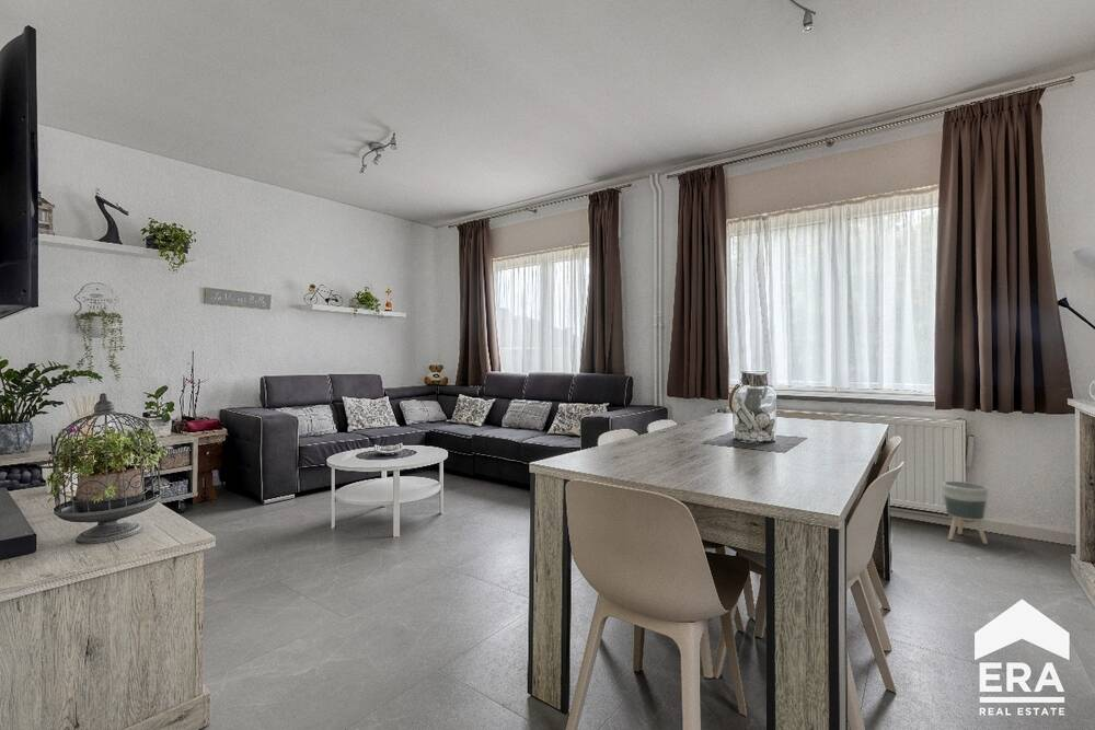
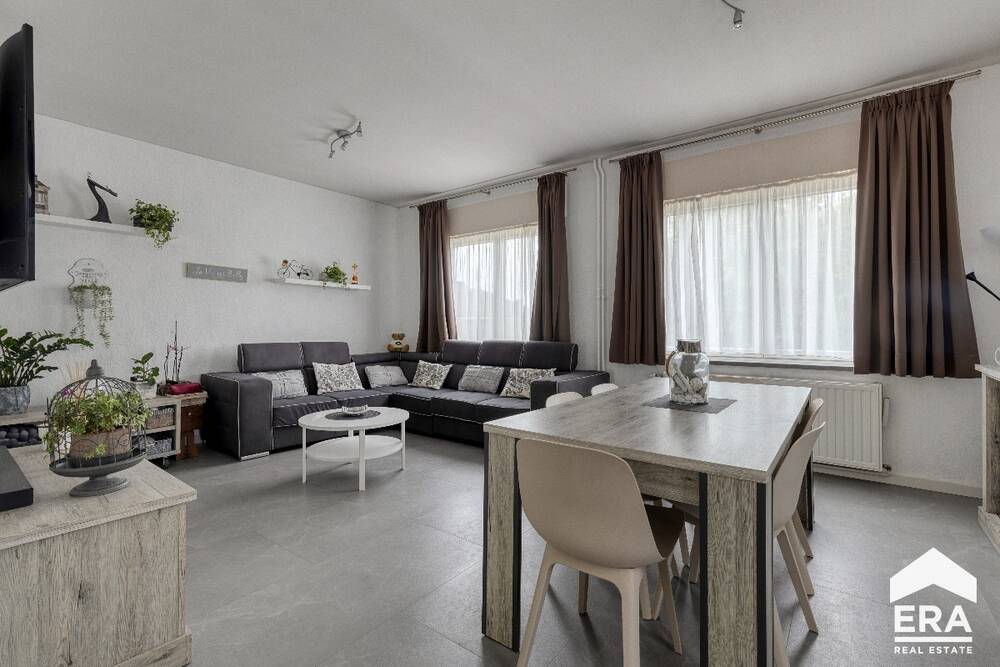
- planter [942,480,989,545]
